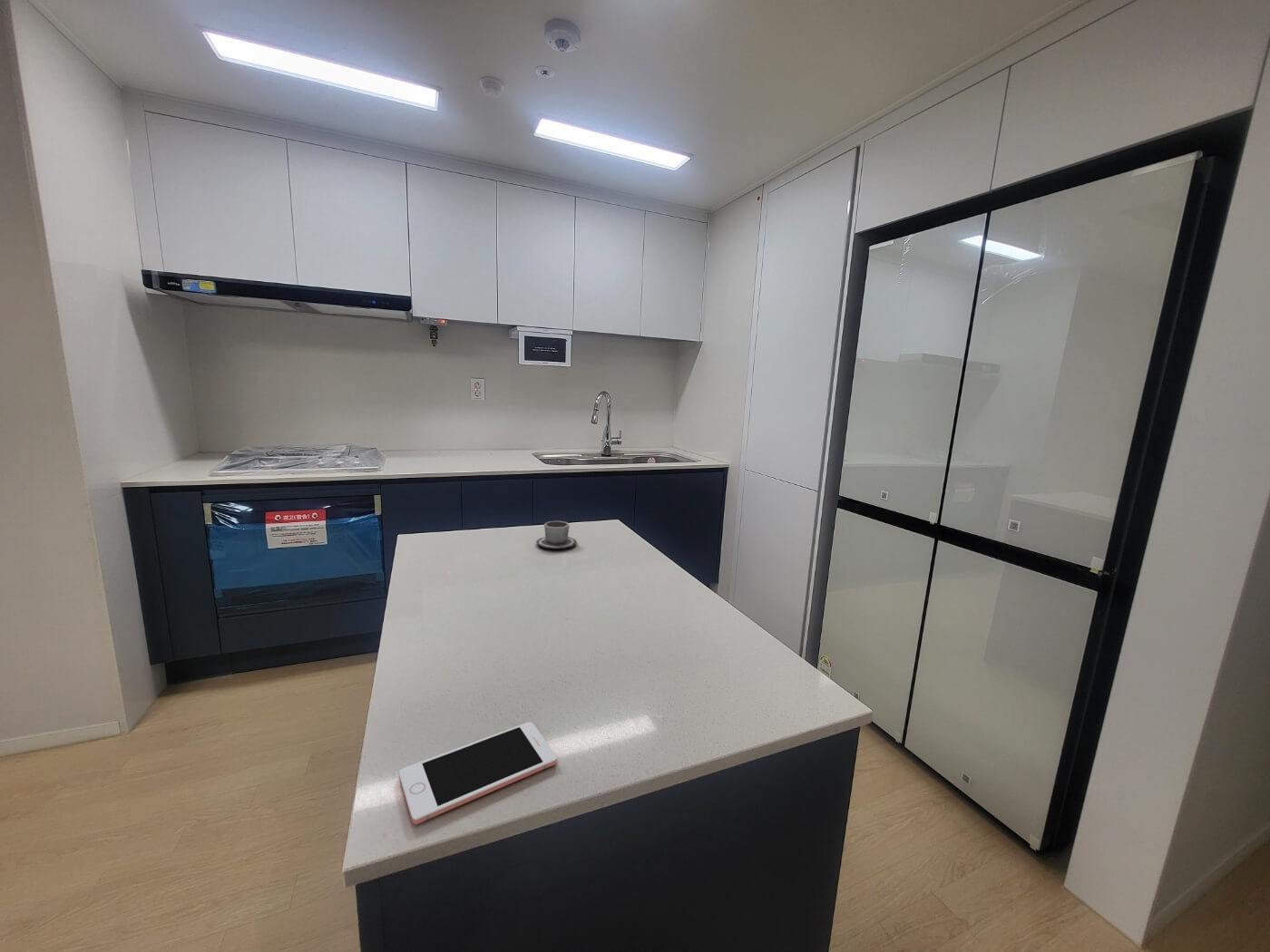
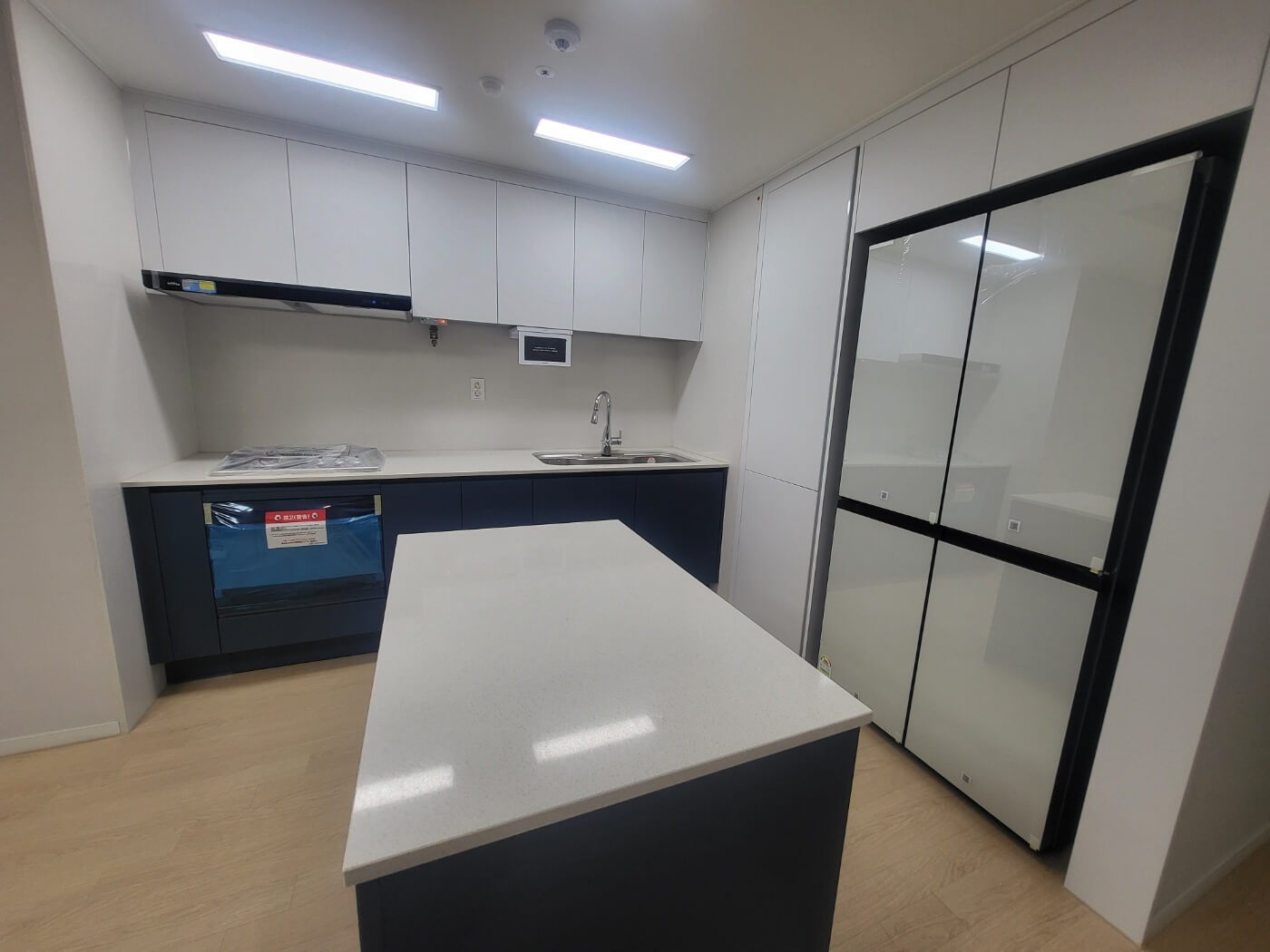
- cell phone [398,722,558,825]
- cup [535,520,578,549]
